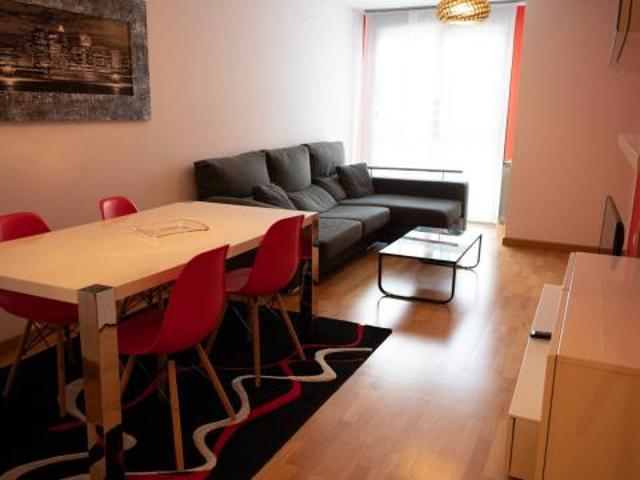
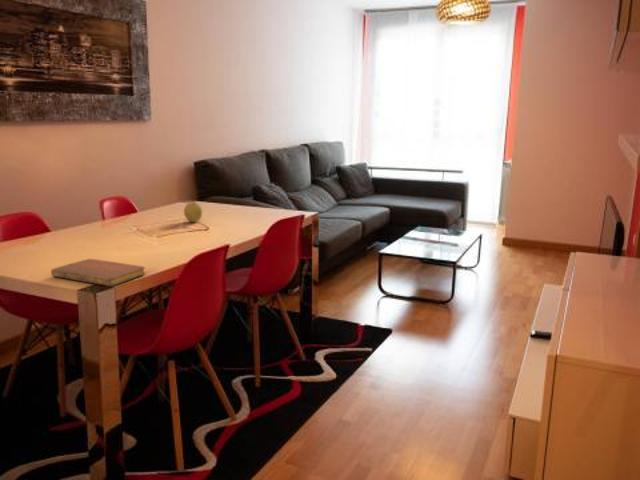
+ fruit [183,201,203,223]
+ notebook [50,258,146,287]
